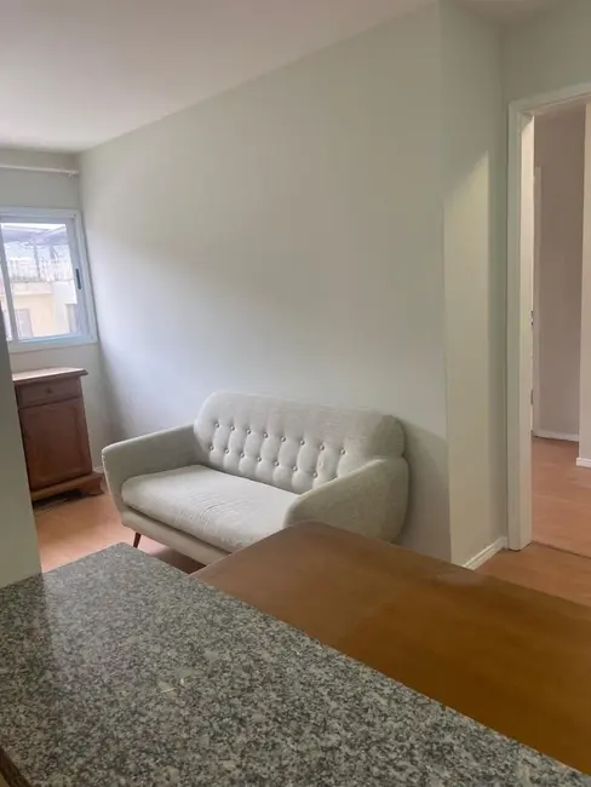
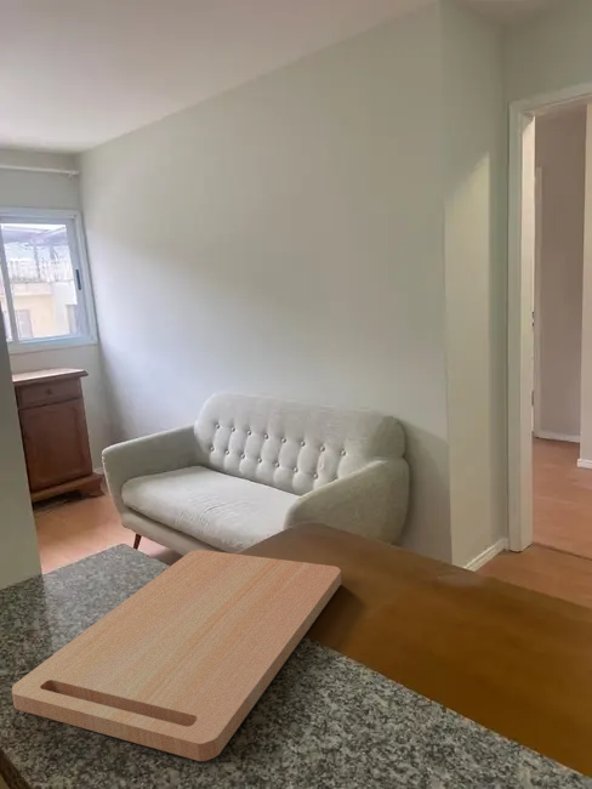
+ cutting board [11,549,342,762]
